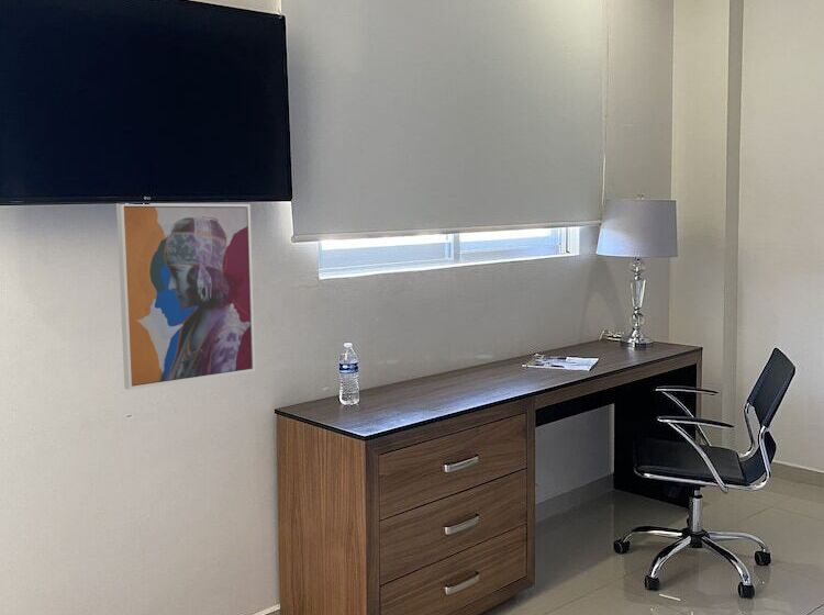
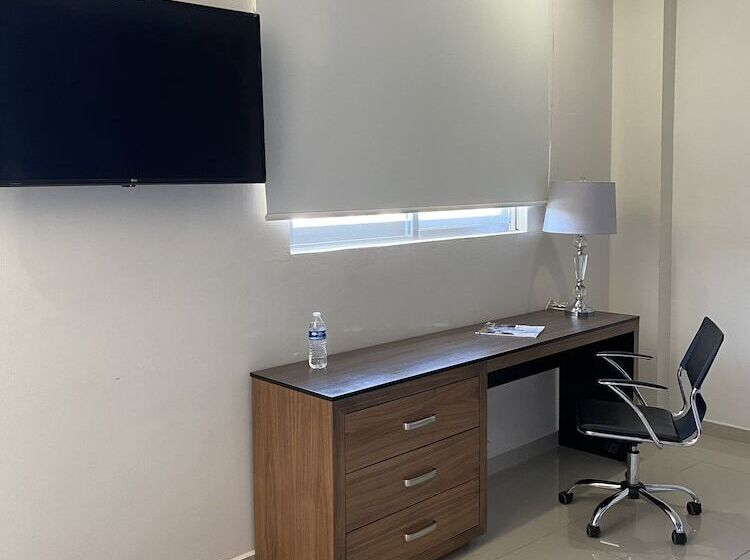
- wall art [115,202,256,391]
